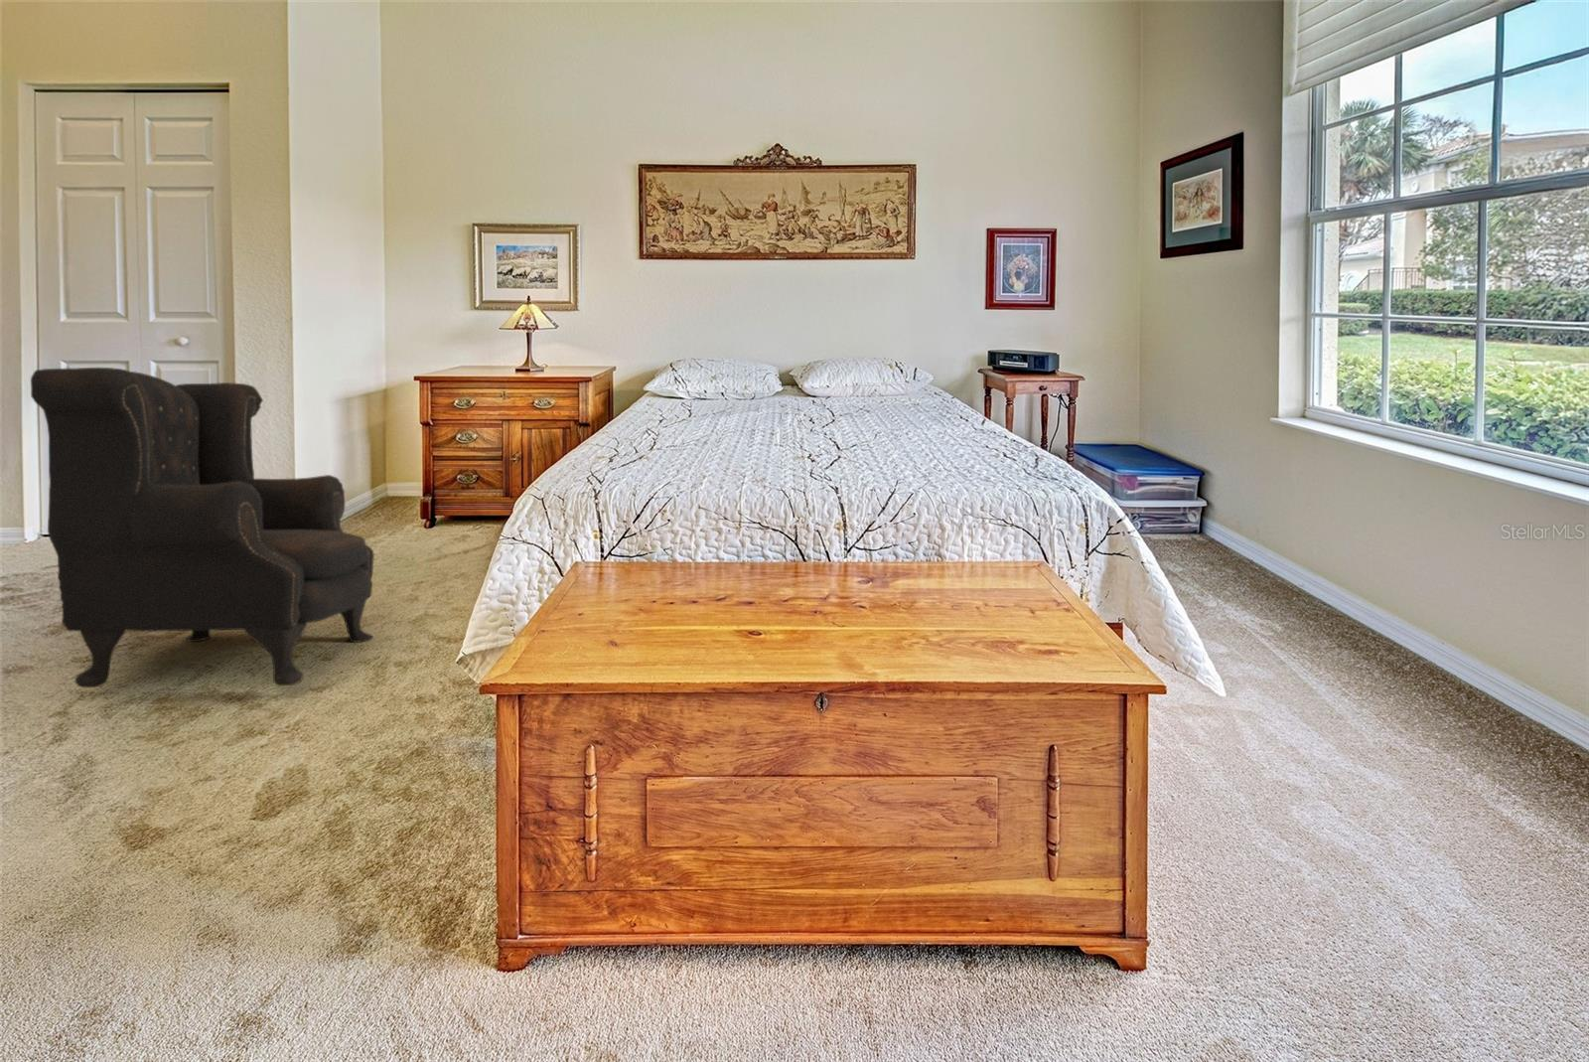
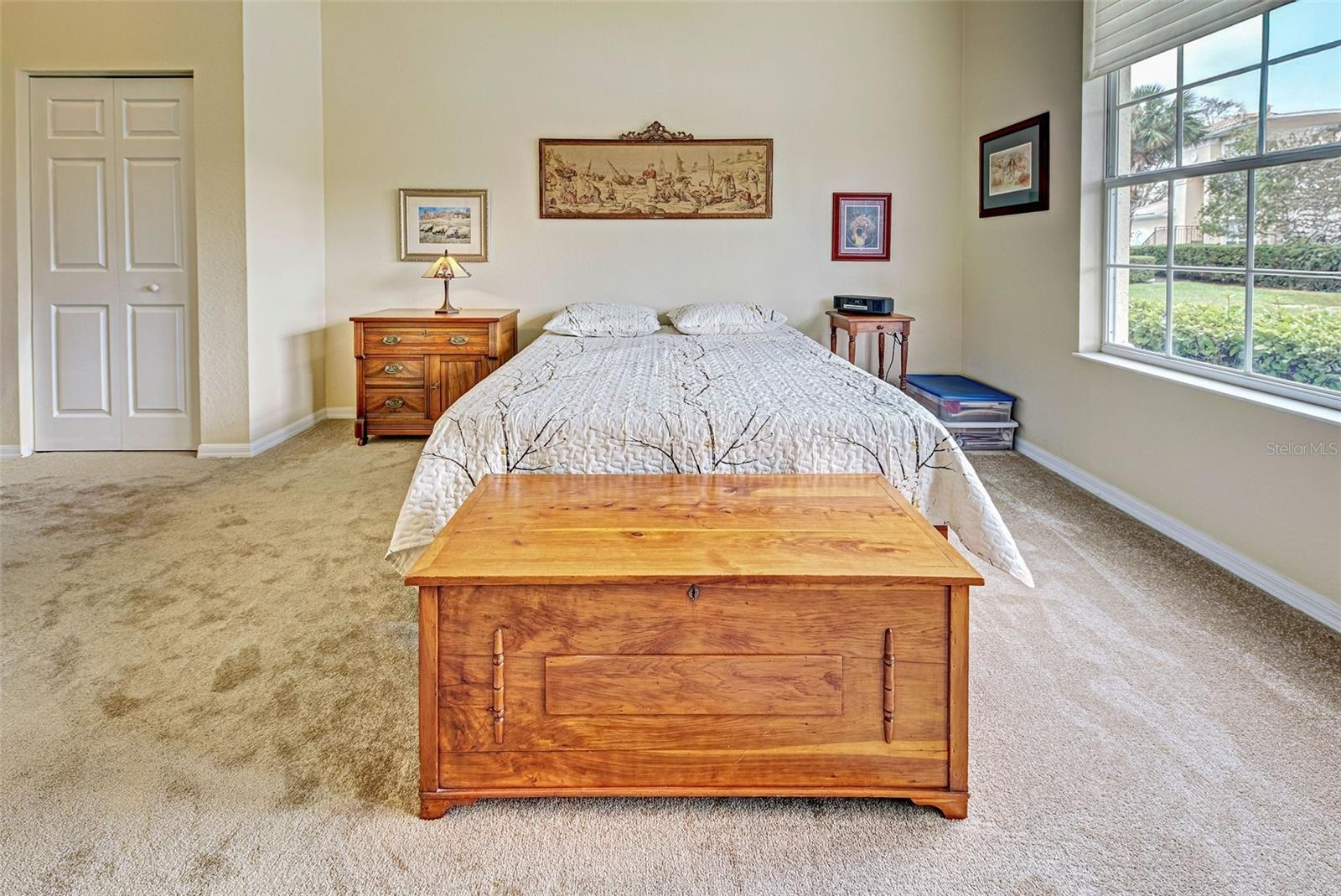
- armchair [30,366,376,689]
